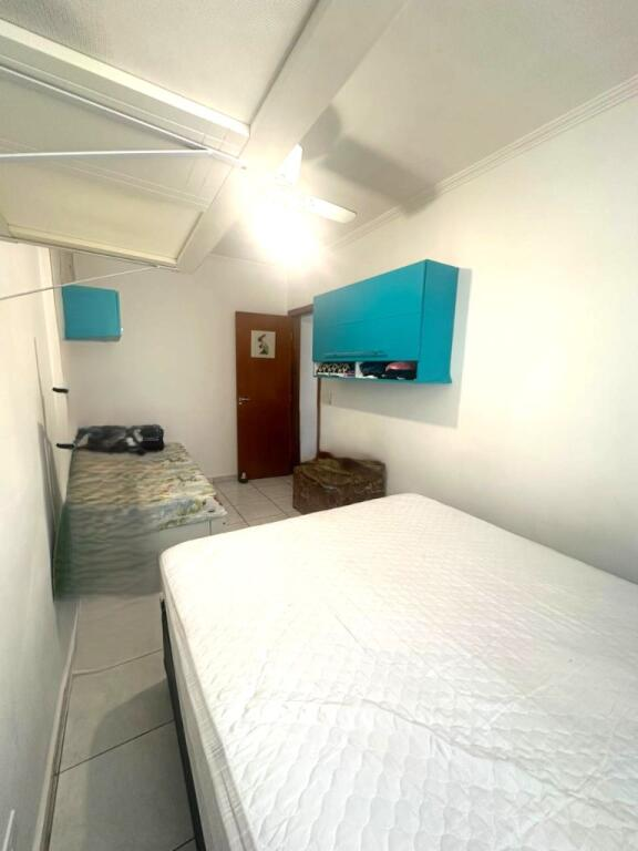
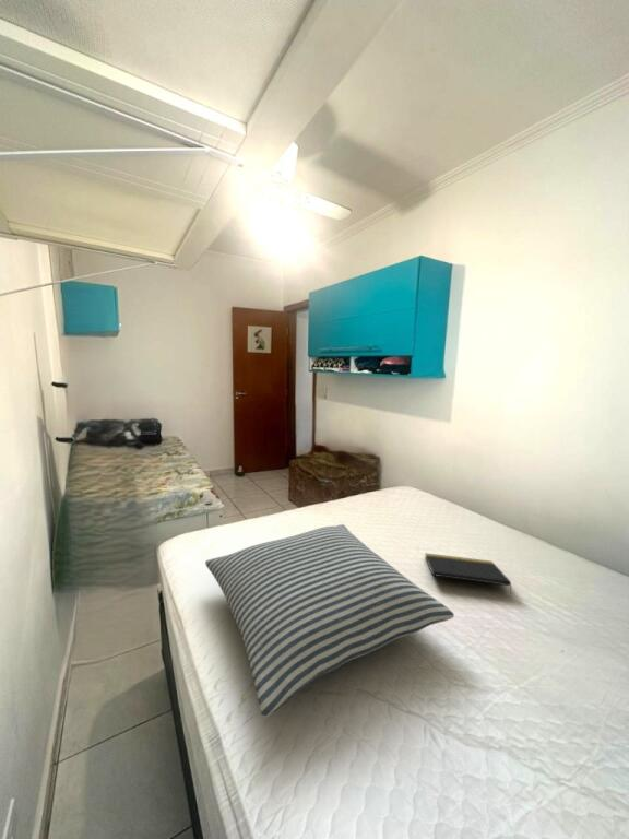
+ pillow [204,523,455,719]
+ notepad [424,552,512,595]
